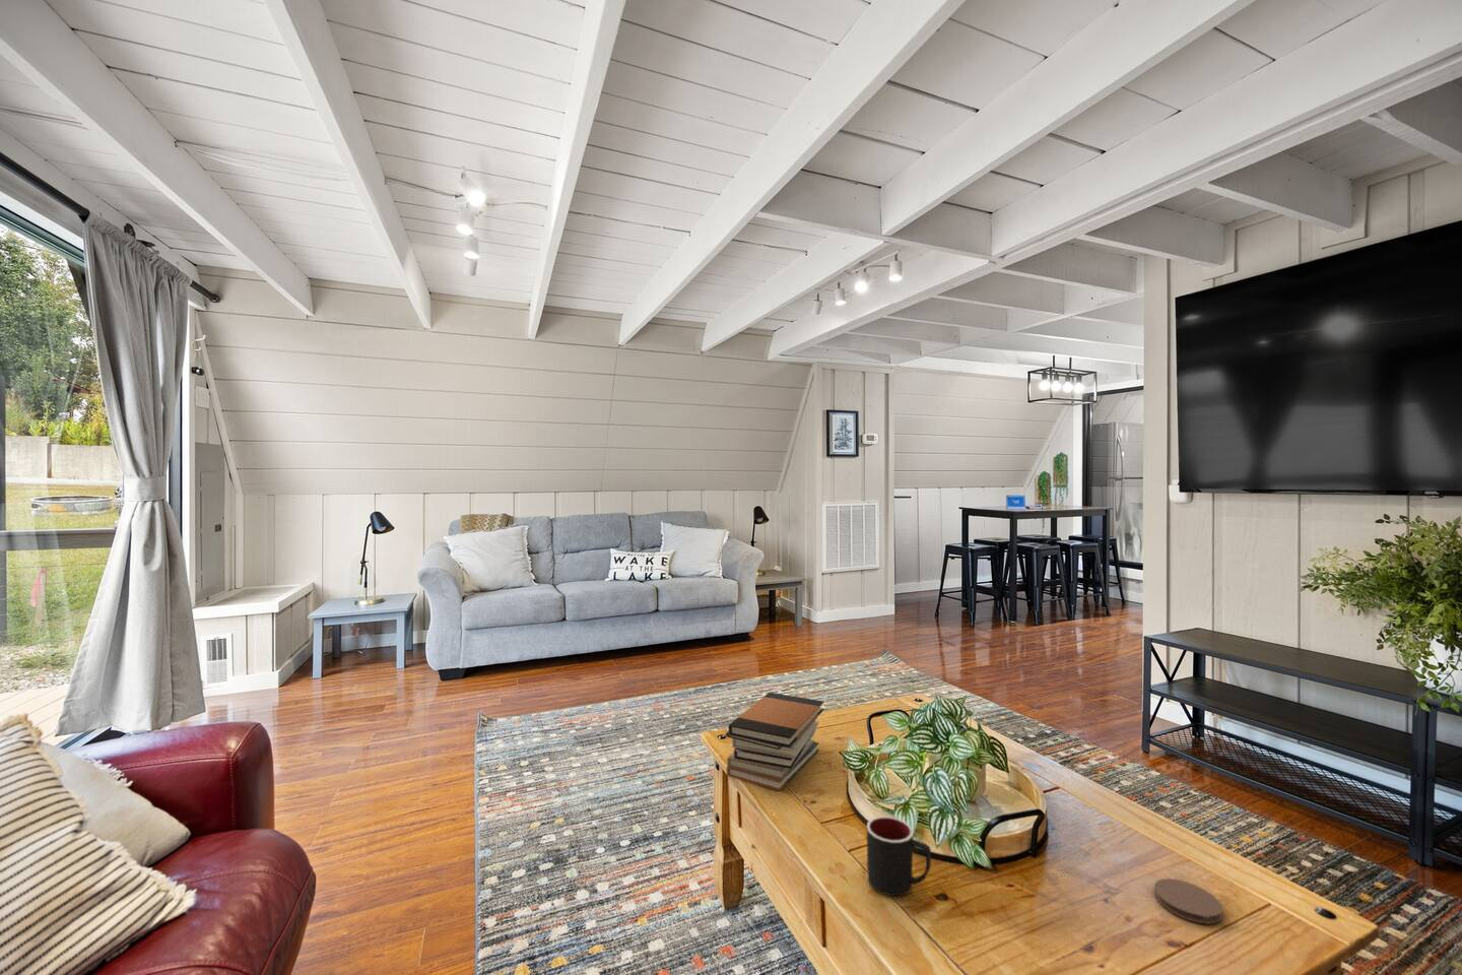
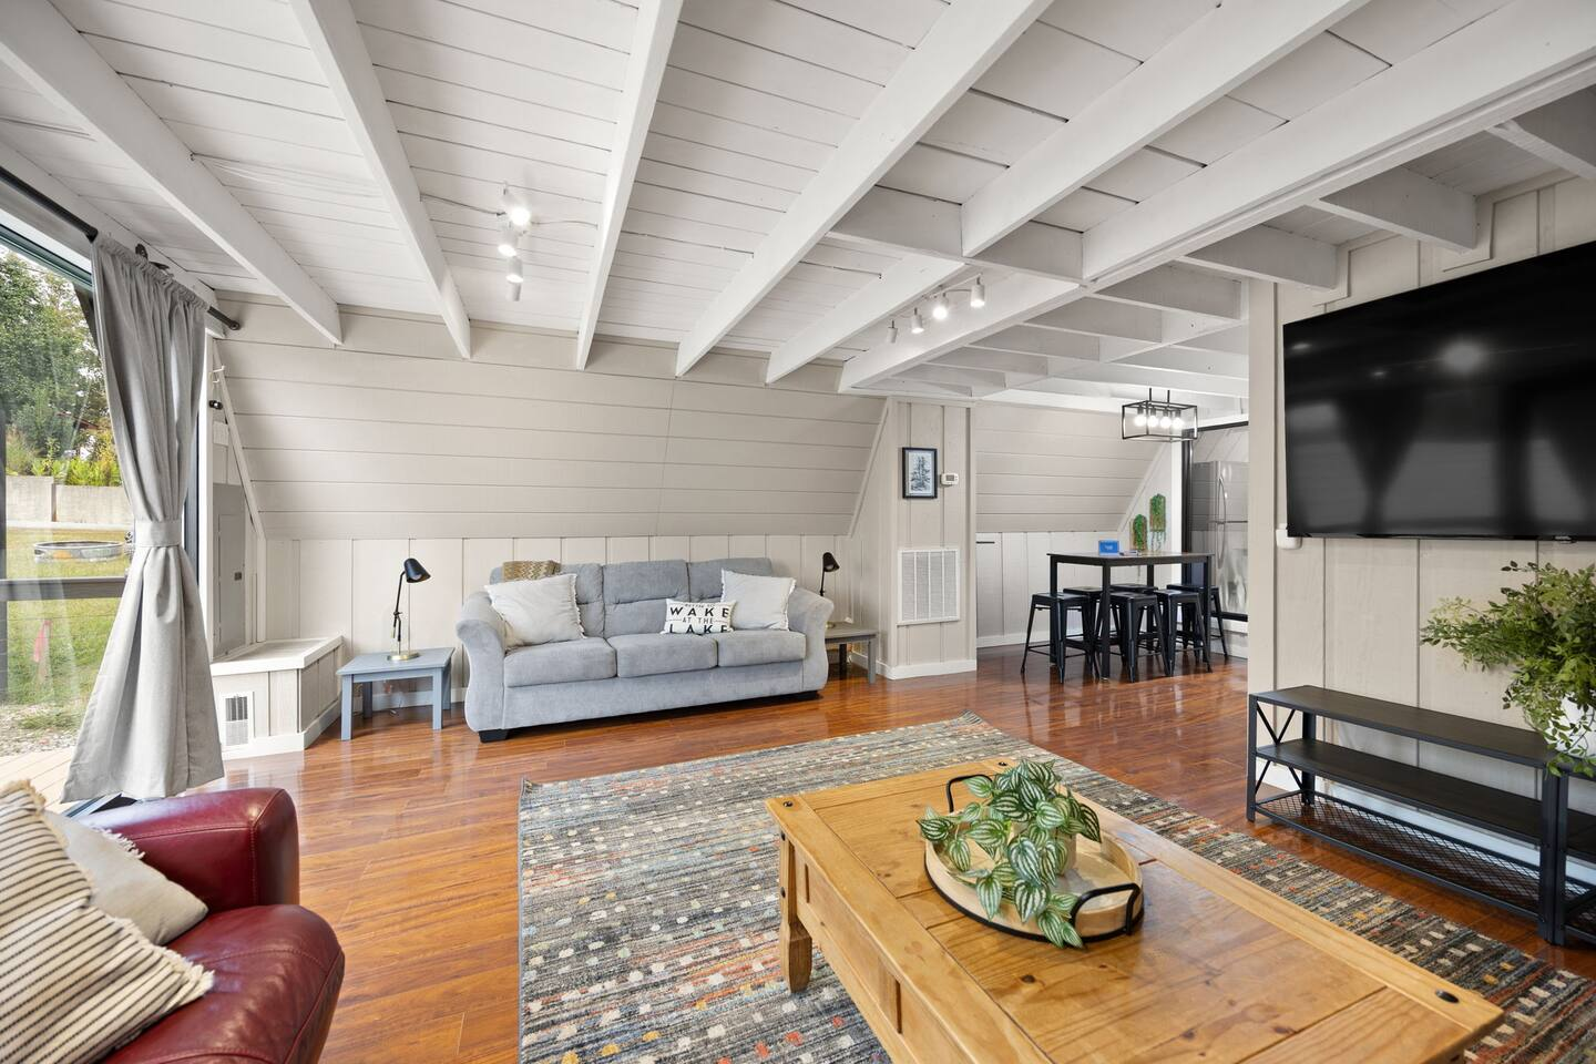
- coaster [1153,877,1224,925]
- mug [866,815,932,897]
- book stack [724,692,825,791]
